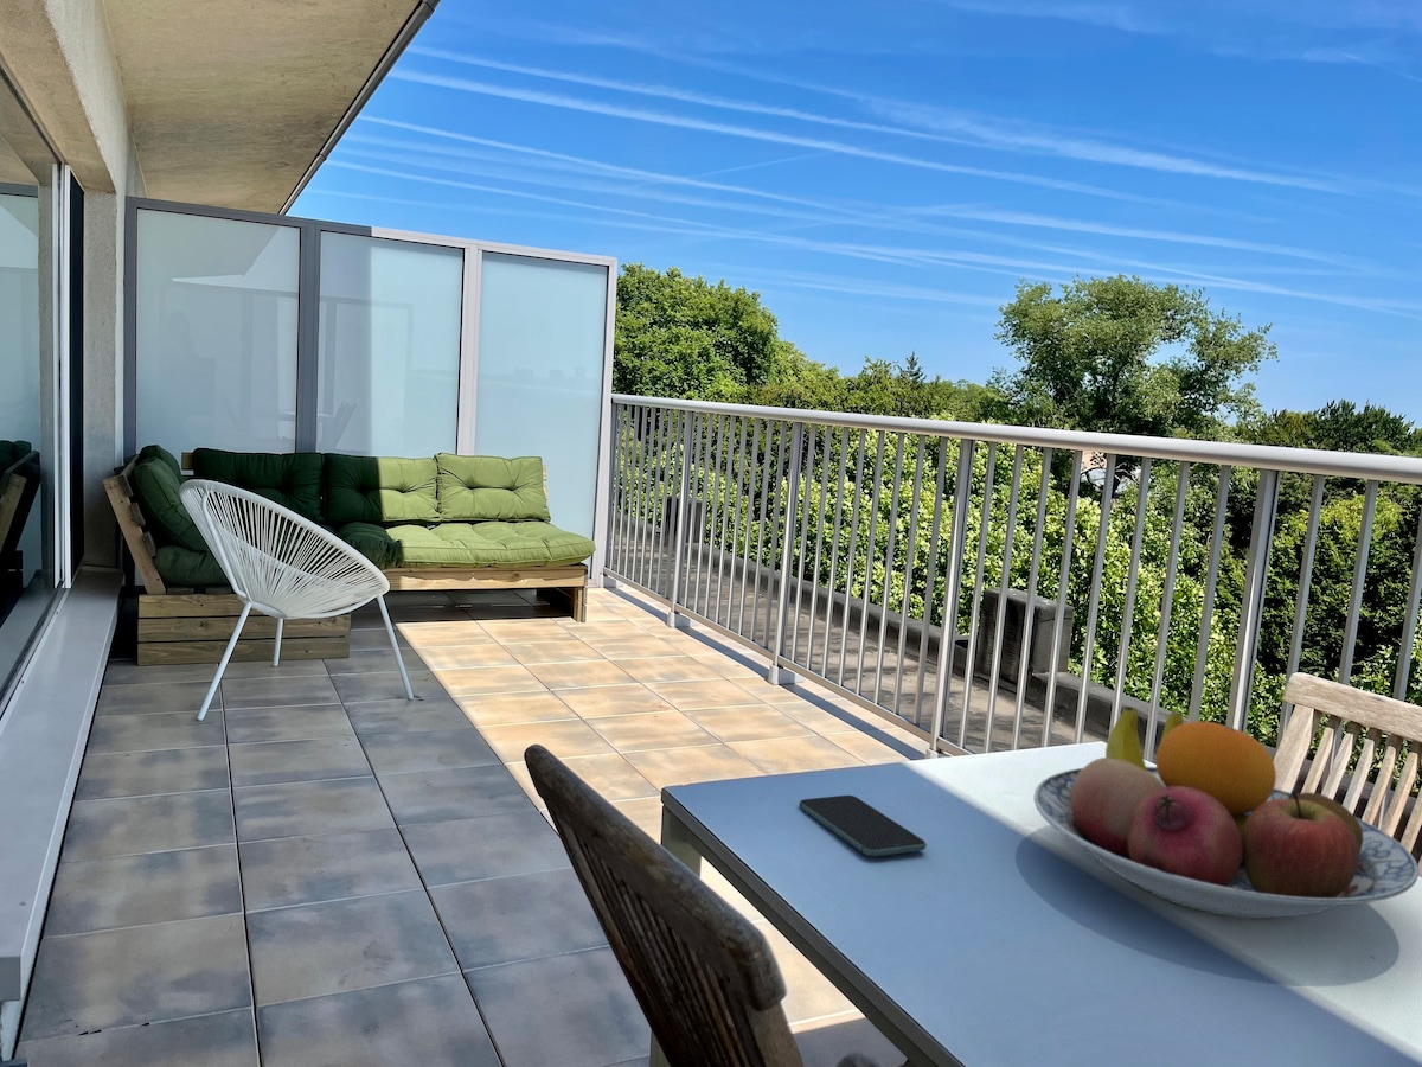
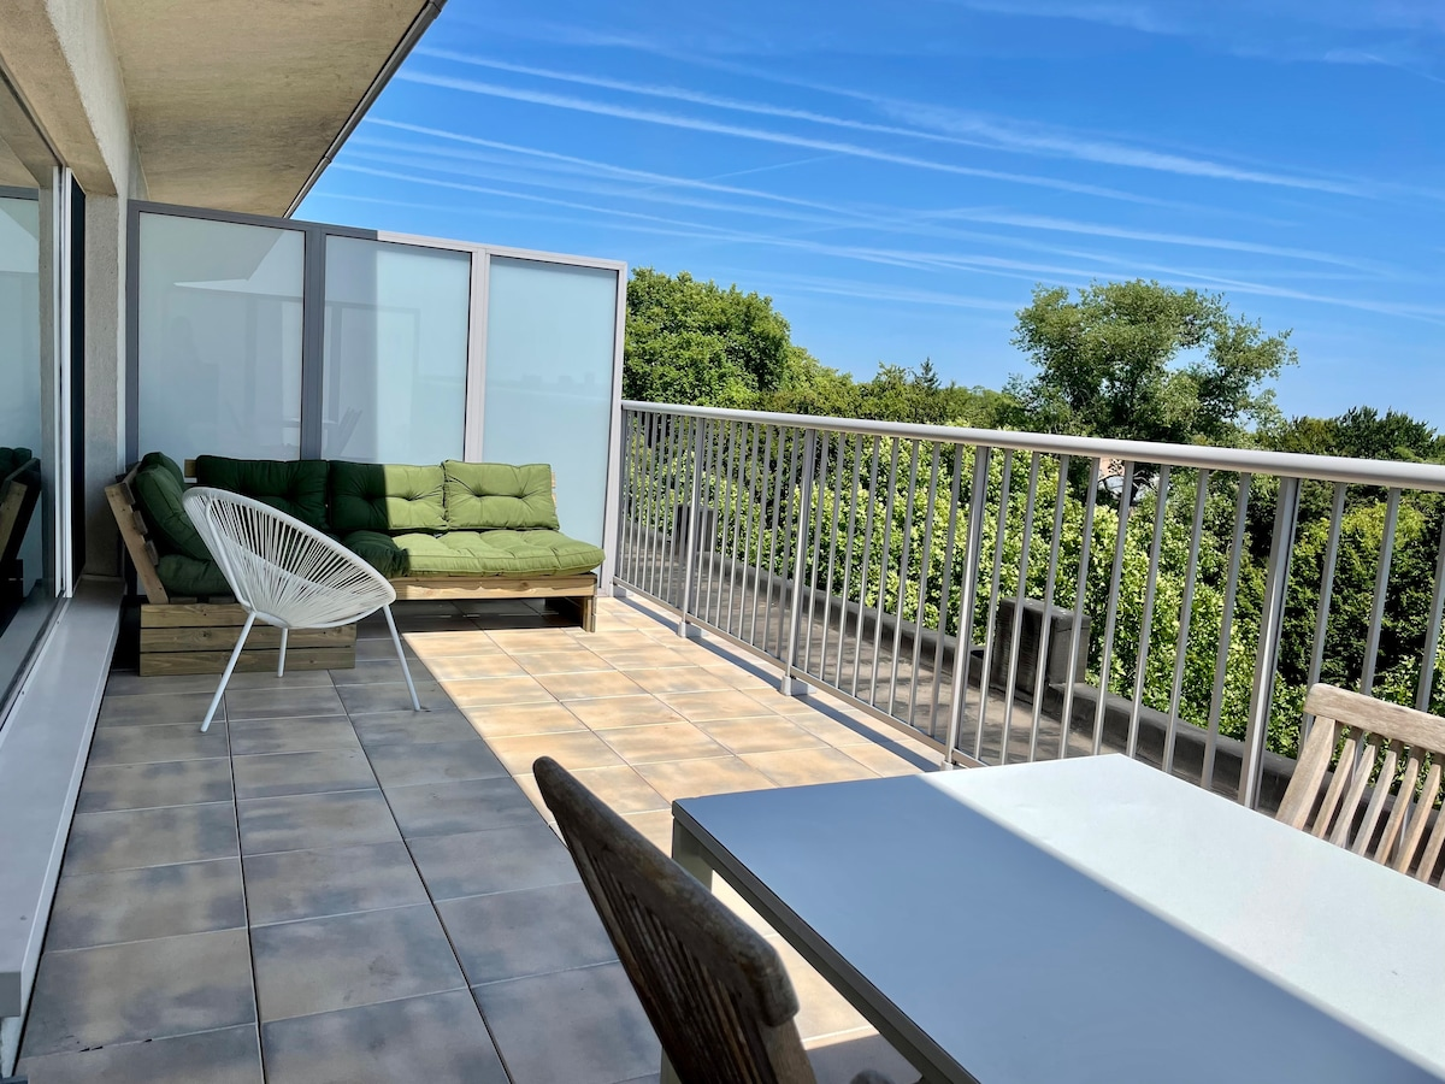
- smartphone [798,794,928,857]
- fruit bowl [1033,705,1420,920]
